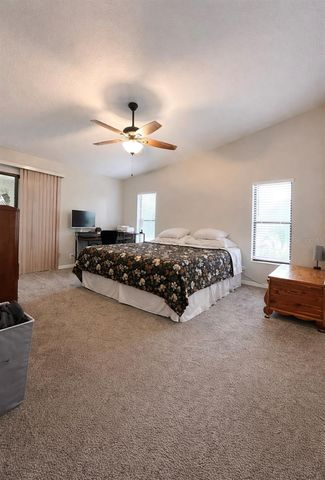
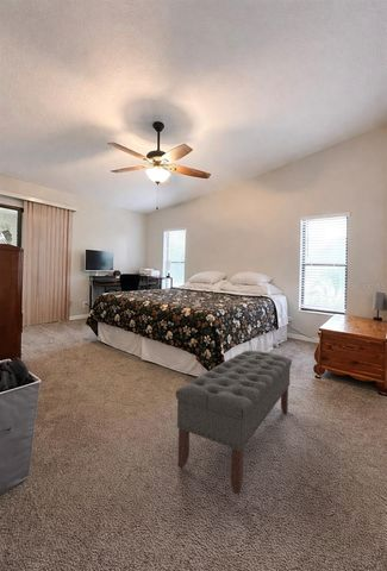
+ bench [175,350,293,496]
